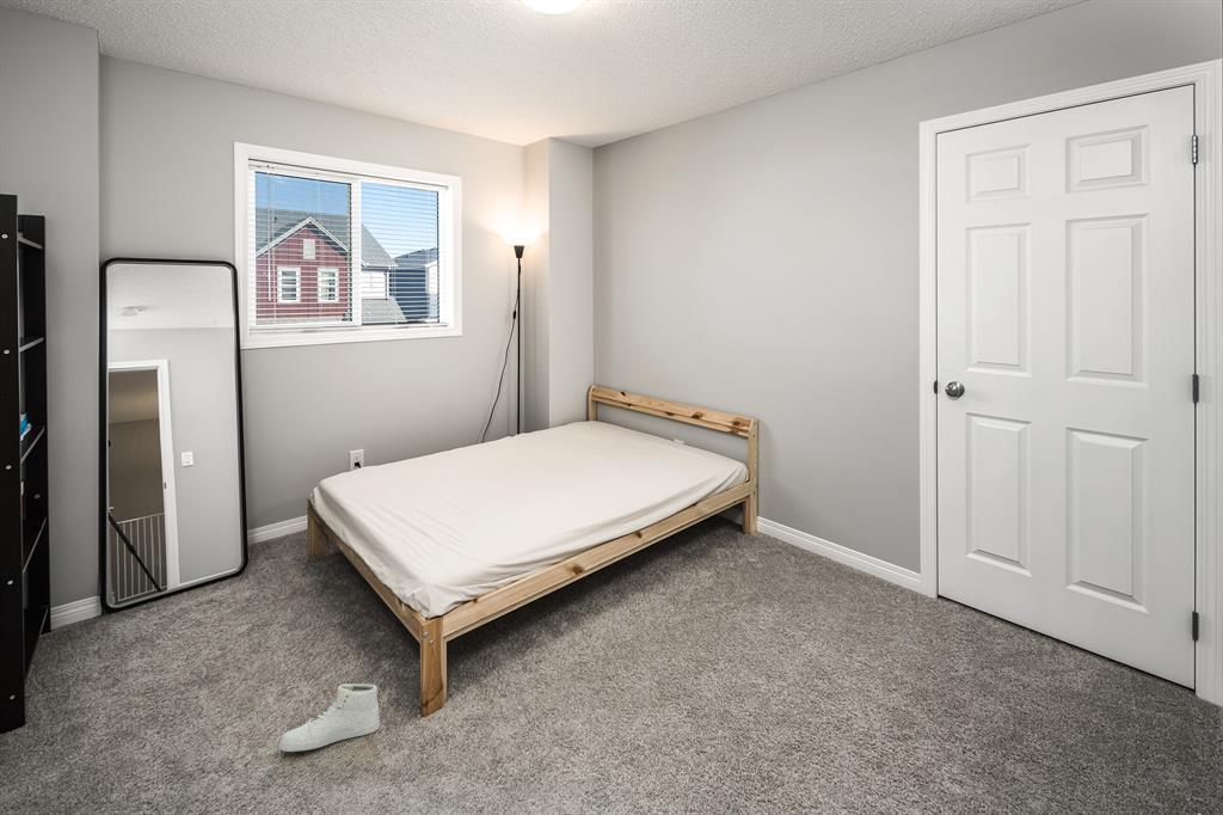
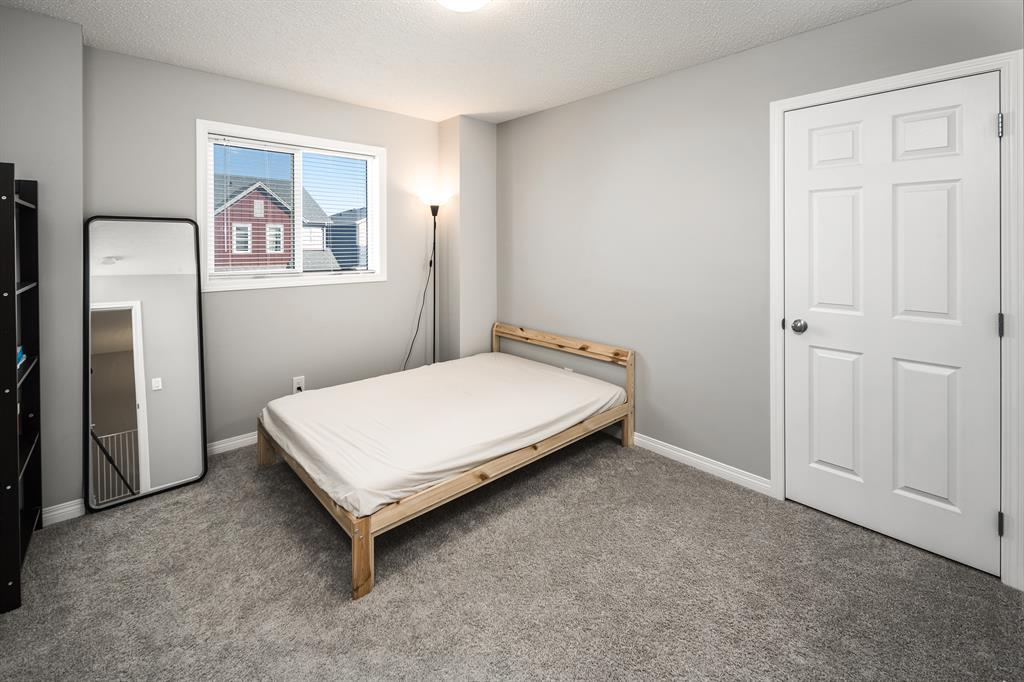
- sneaker [278,682,381,753]
